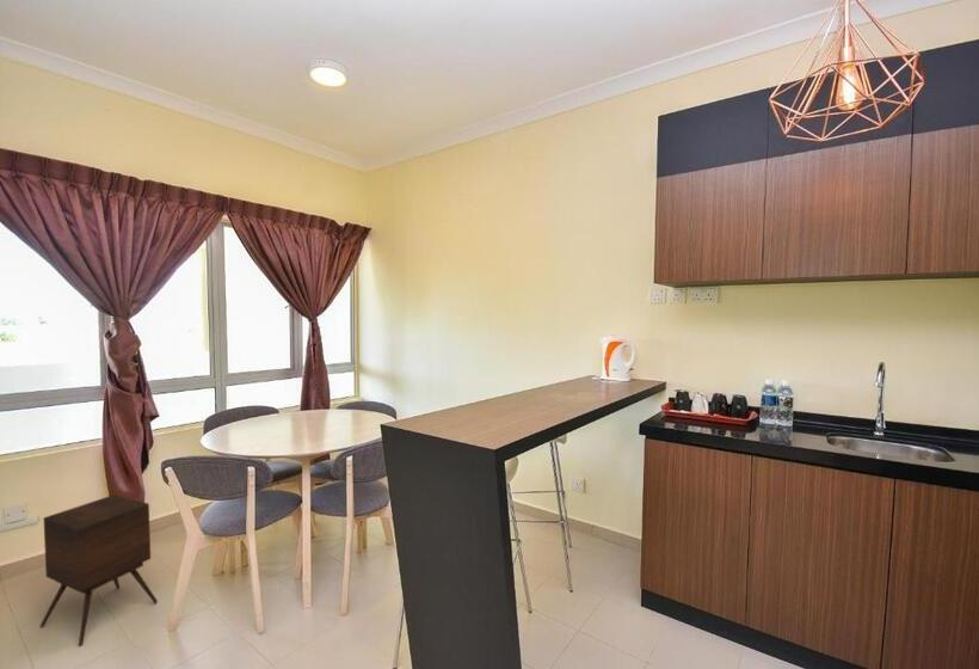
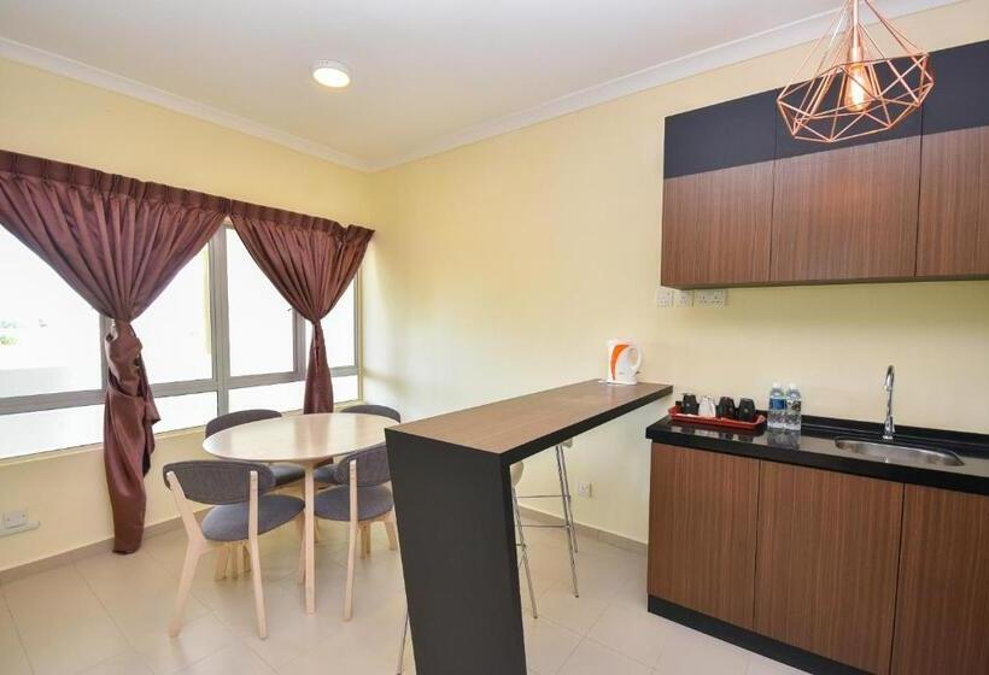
- side table [39,493,159,647]
